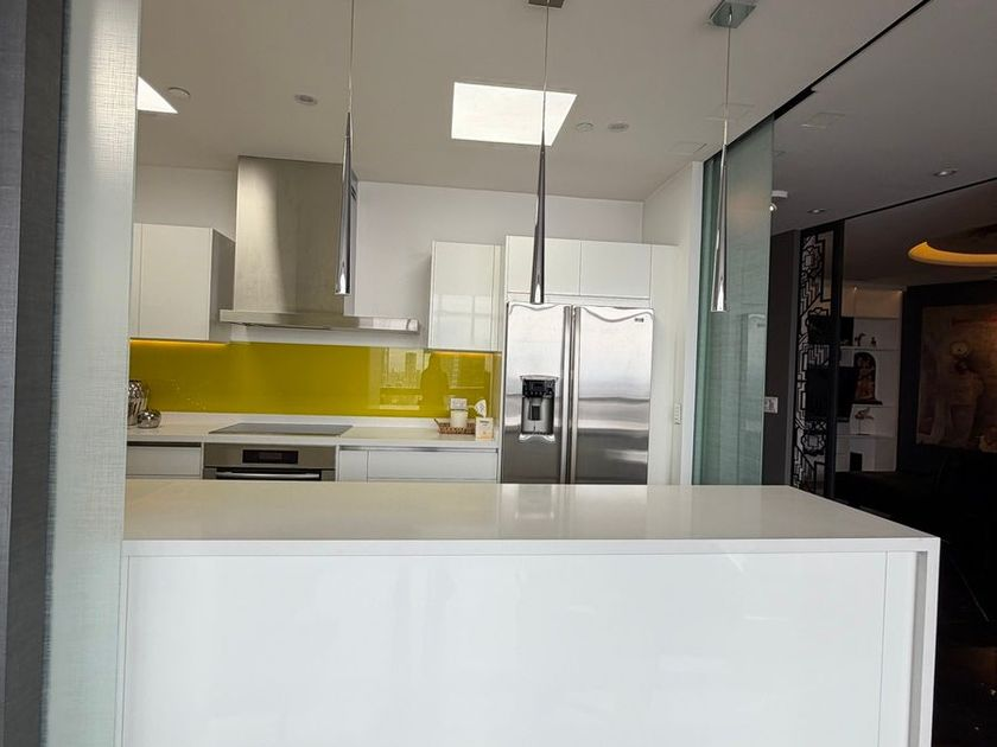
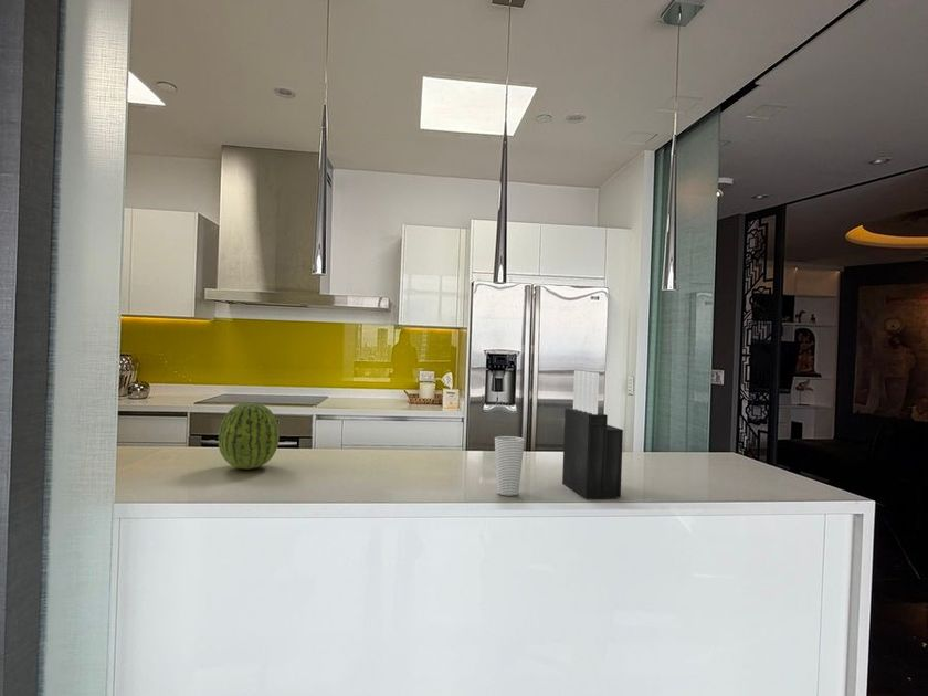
+ knife block [561,369,624,499]
+ cup [494,435,526,497]
+ fruit [218,402,281,470]
